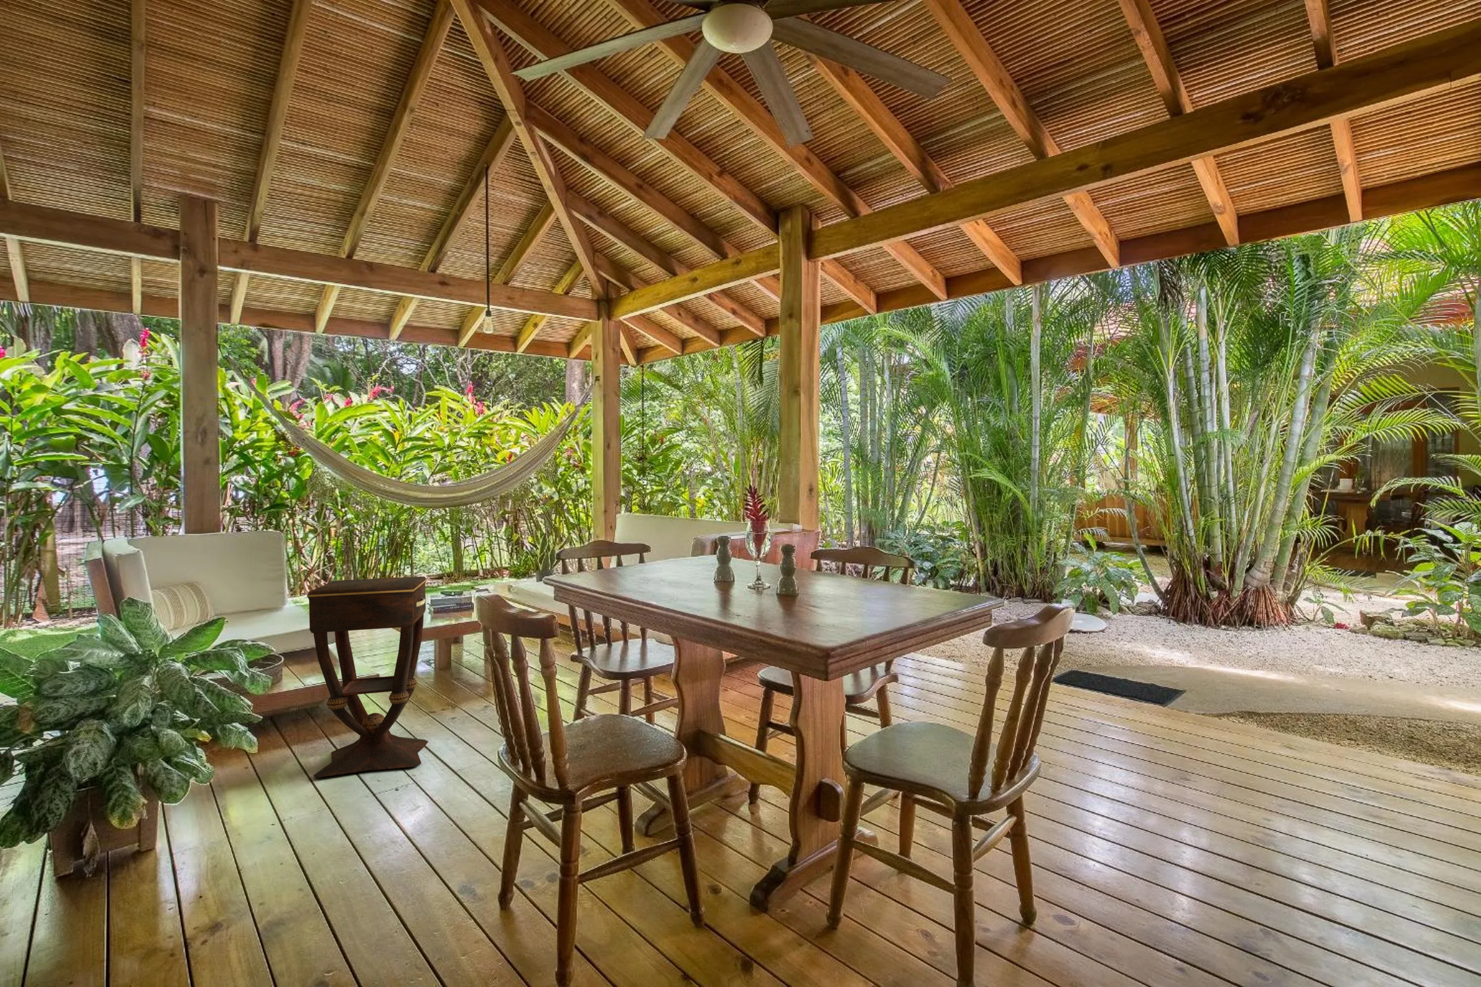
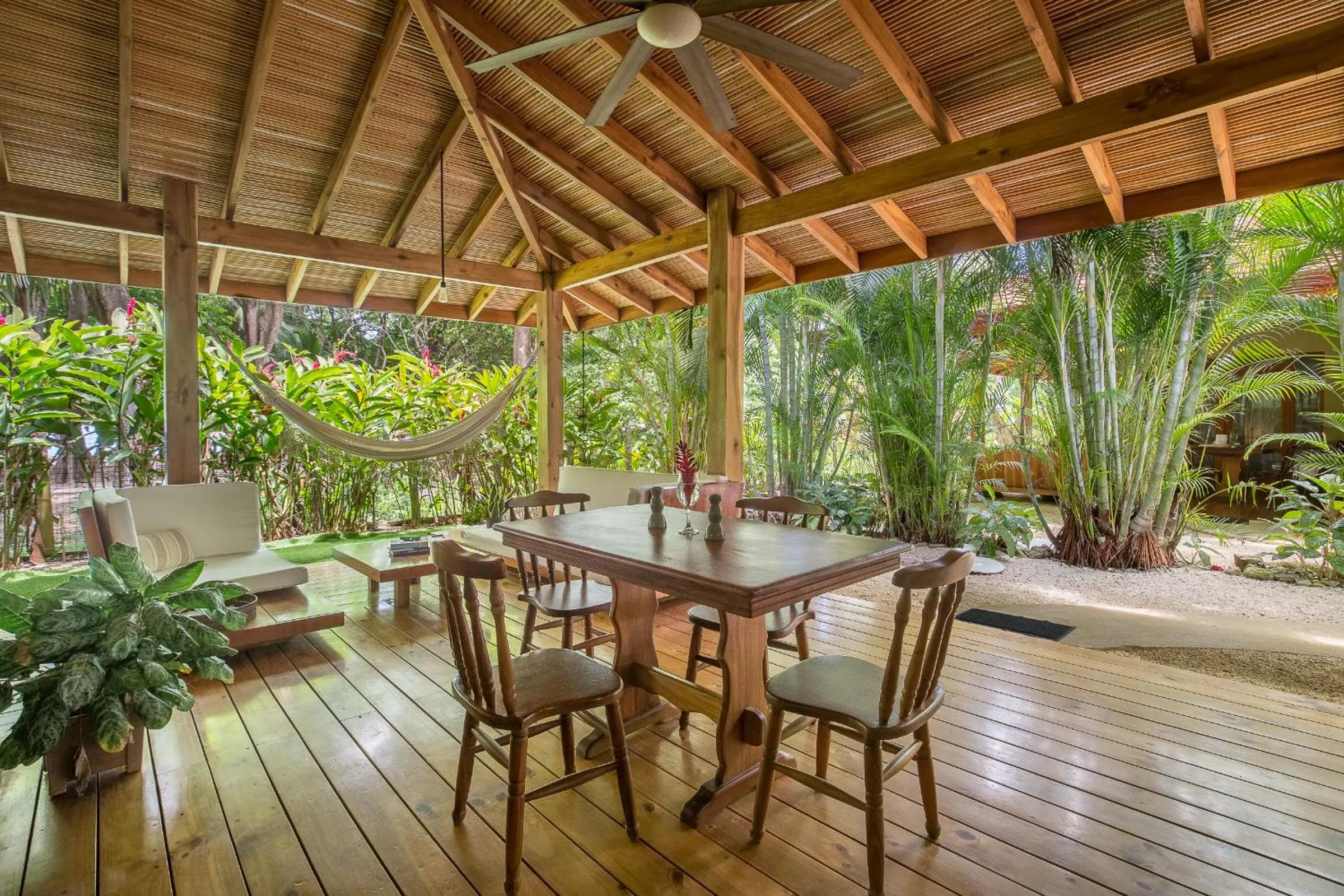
- side table [306,575,429,779]
